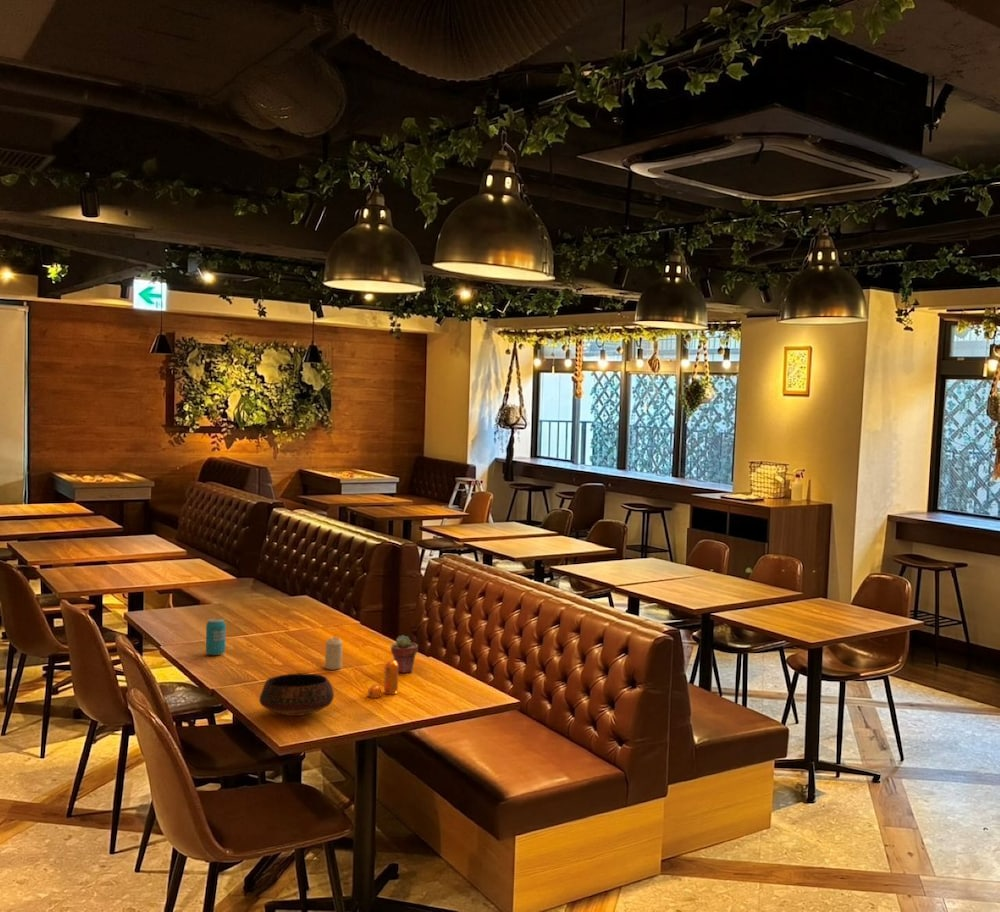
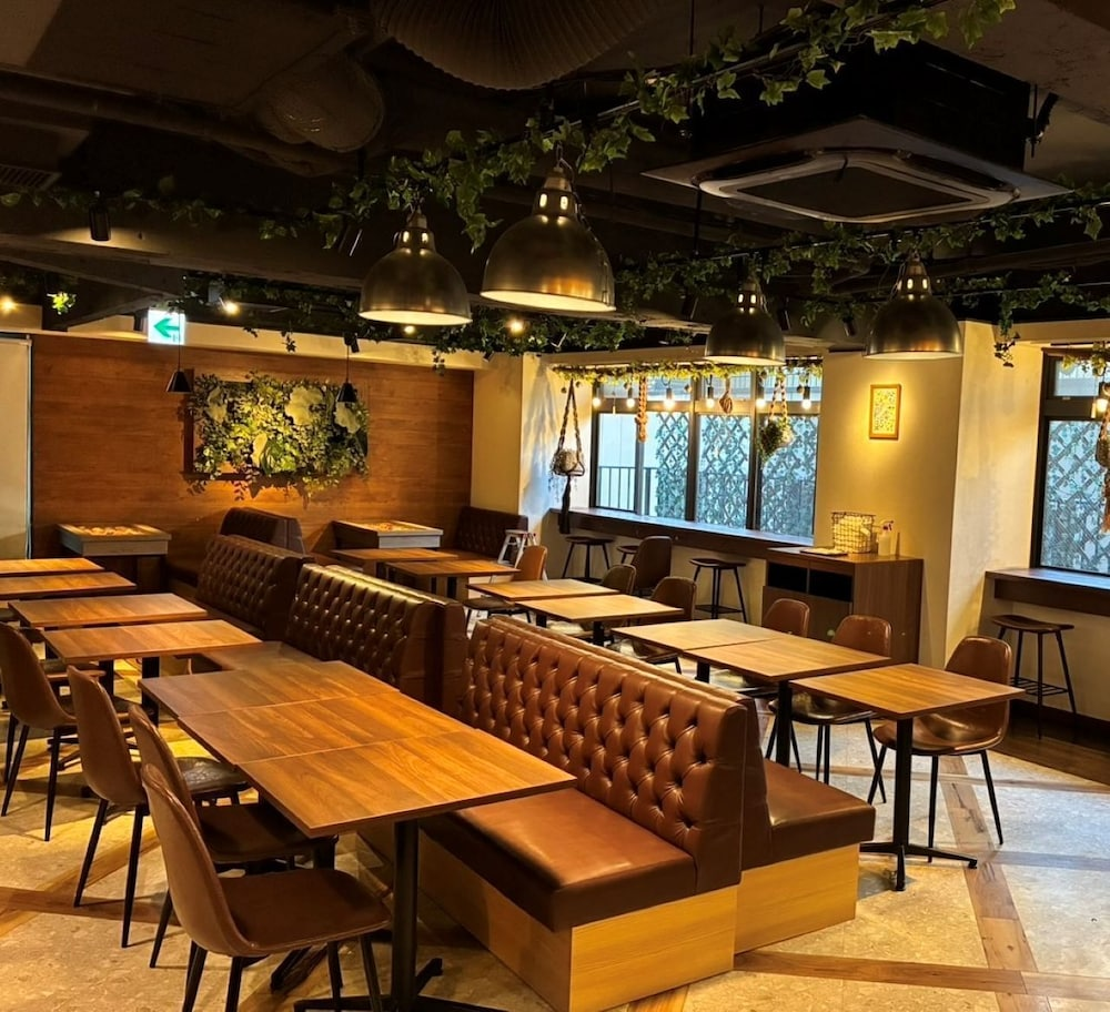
- candle [324,636,344,671]
- bowl [258,673,335,717]
- potted succulent [390,634,419,674]
- beverage can [205,617,227,656]
- pepper shaker [366,660,399,699]
